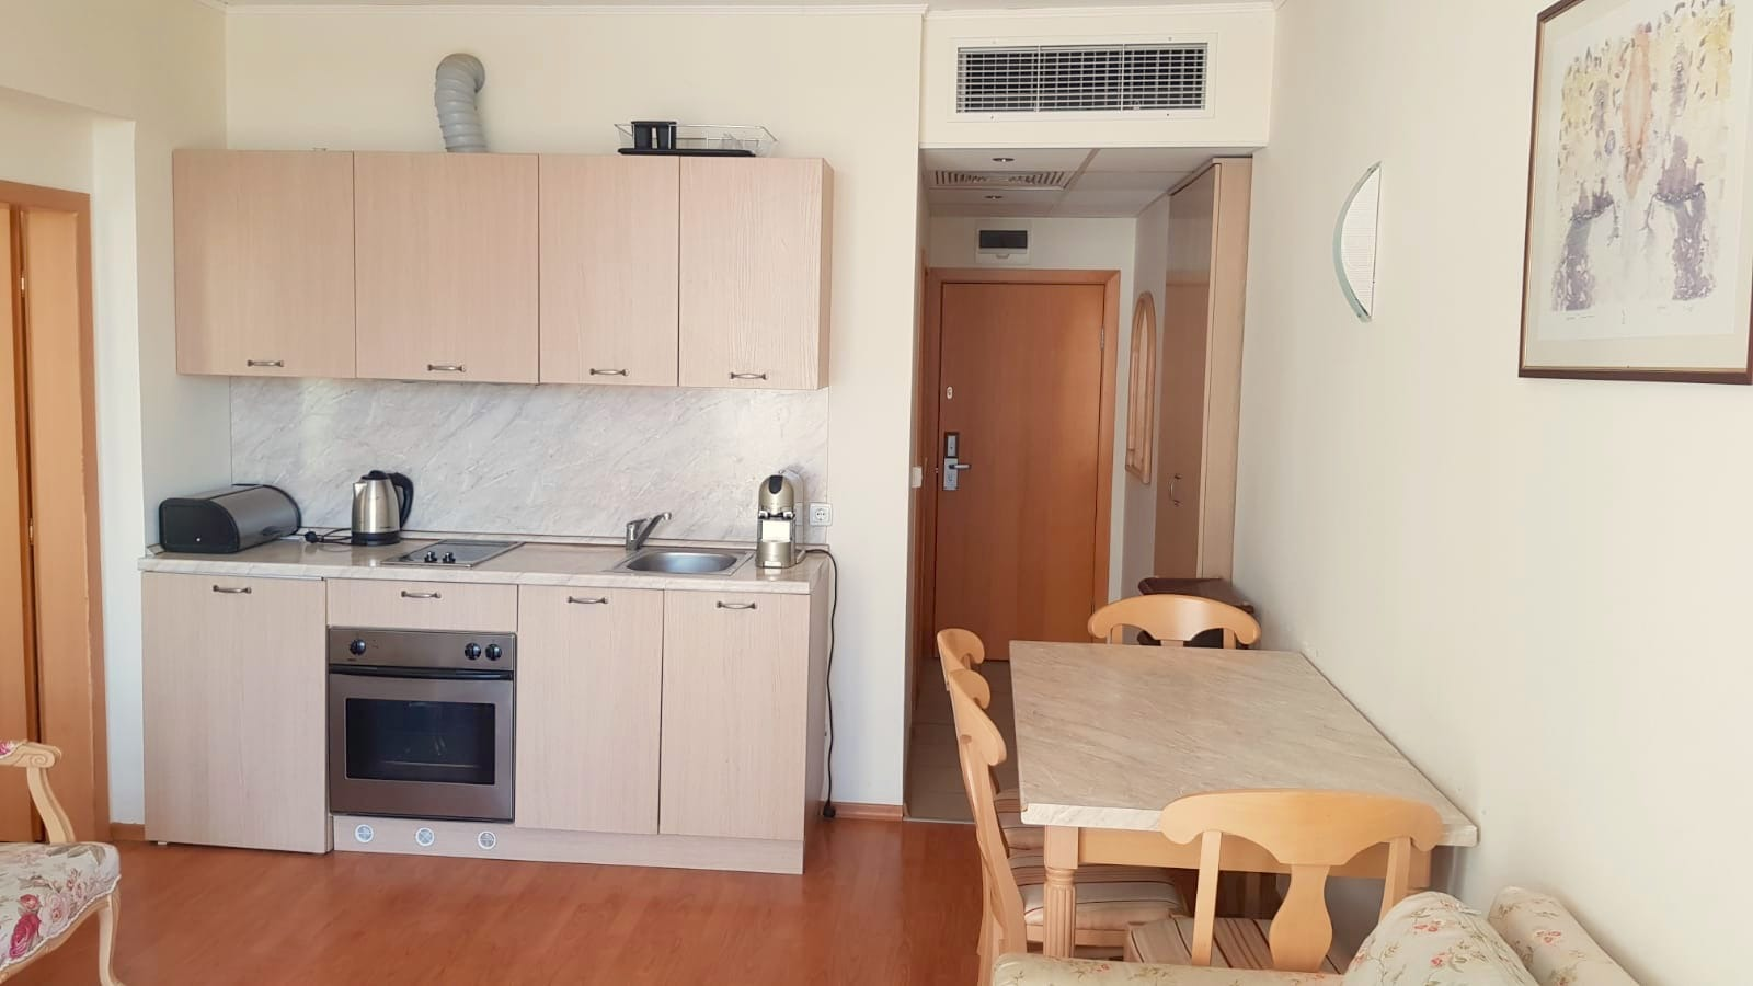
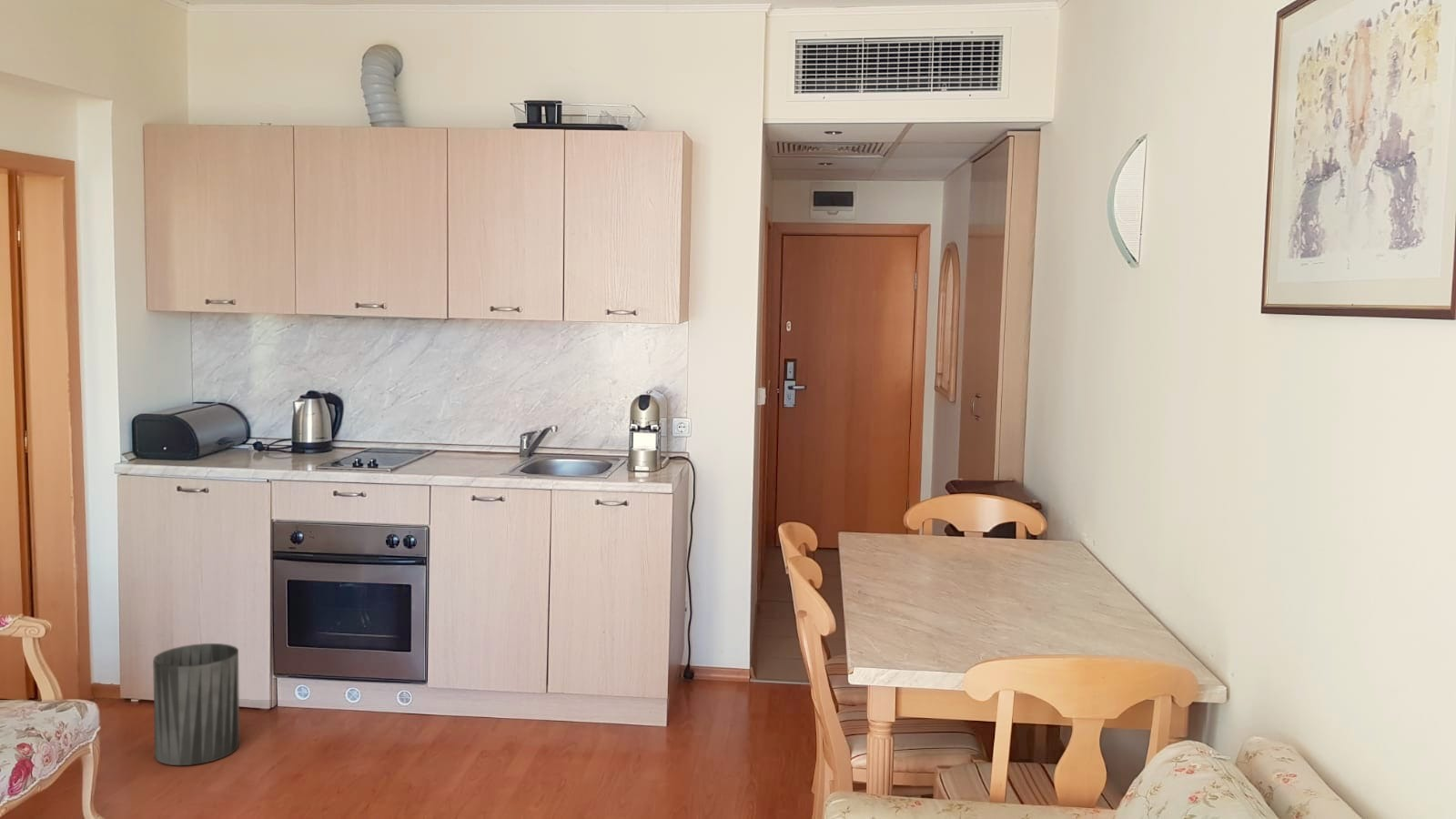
+ trash can [152,642,240,766]
